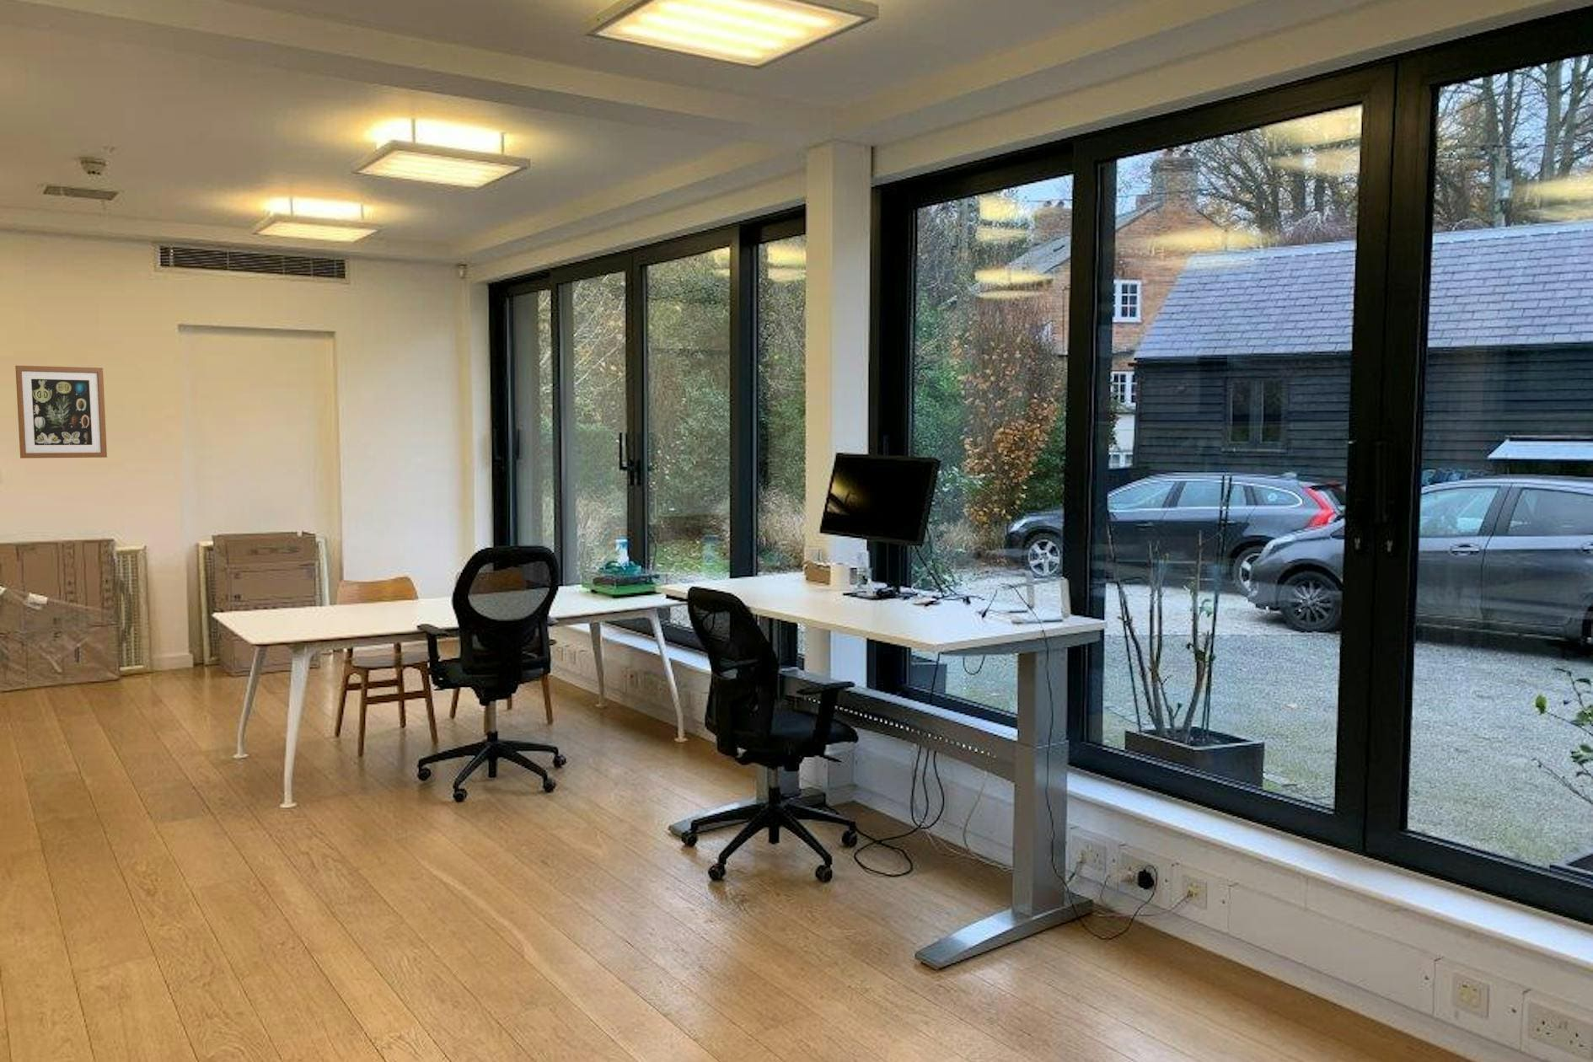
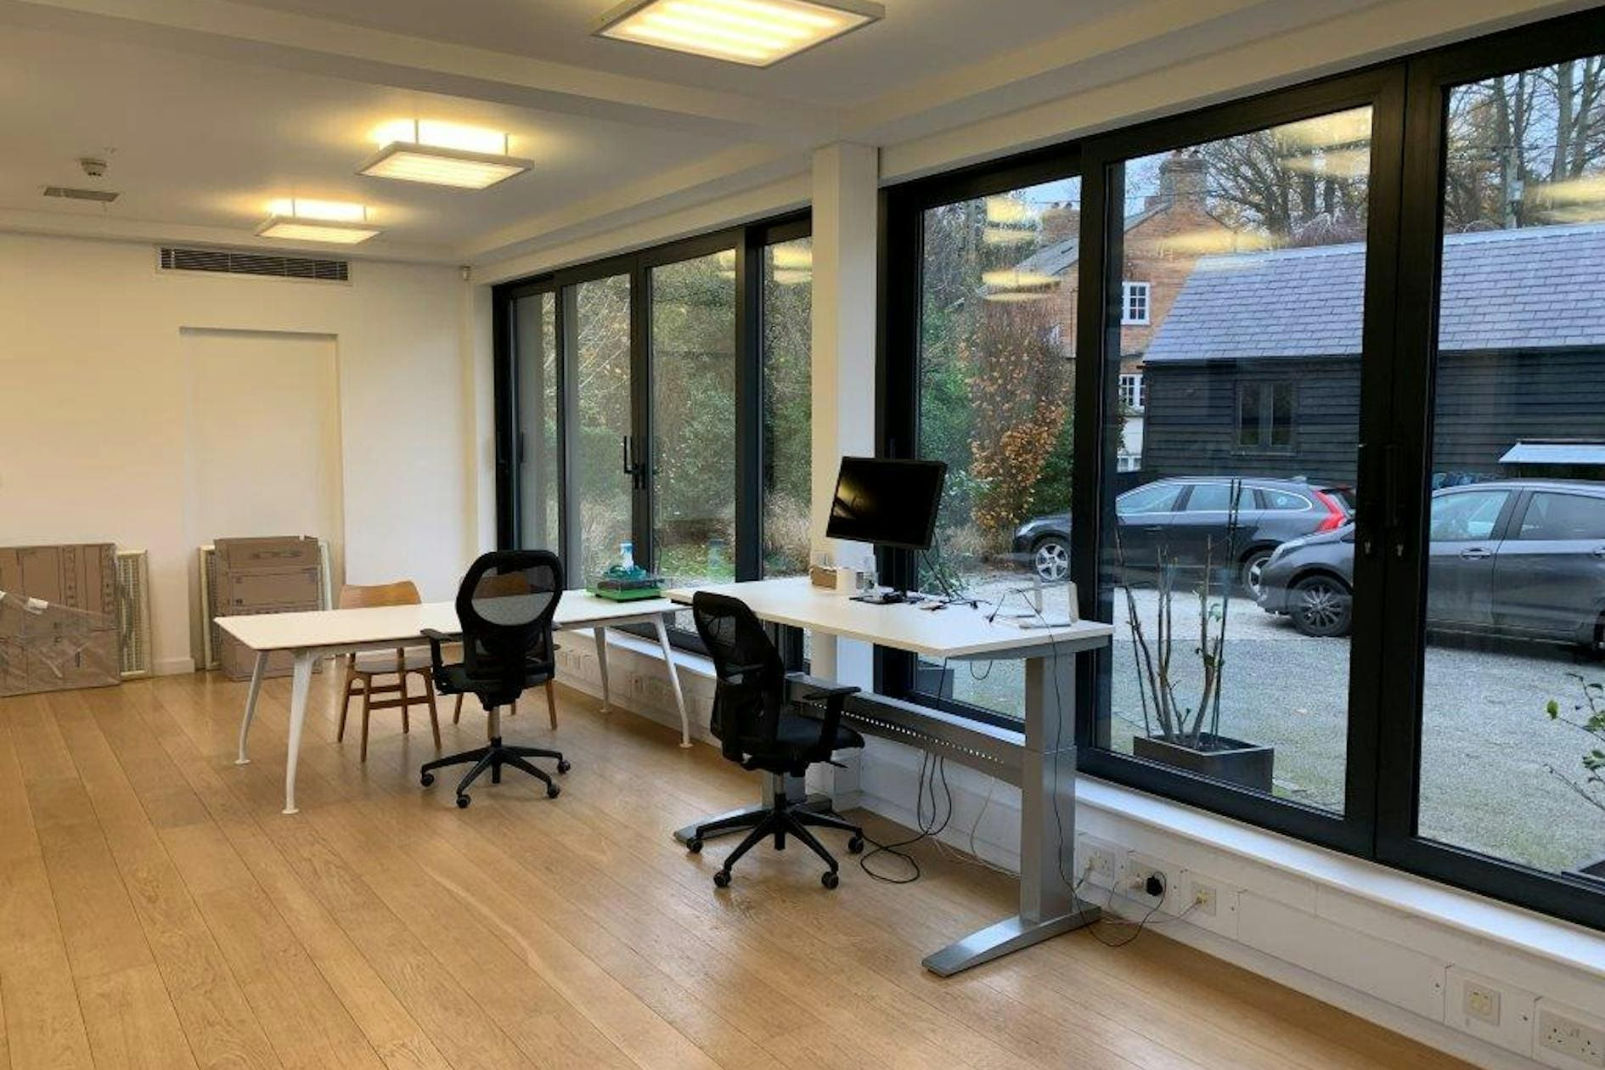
- wall art [14,365,108,460]
